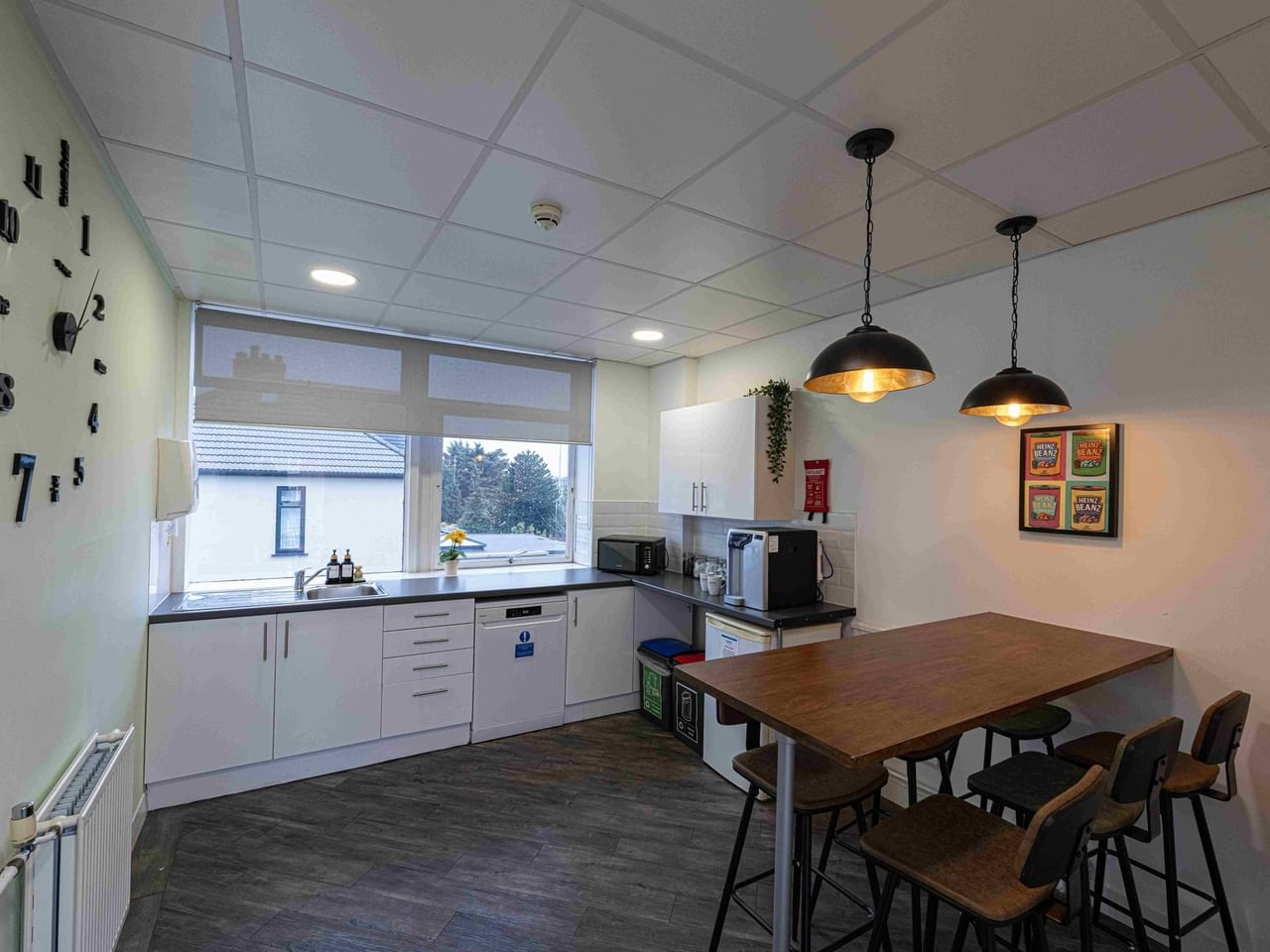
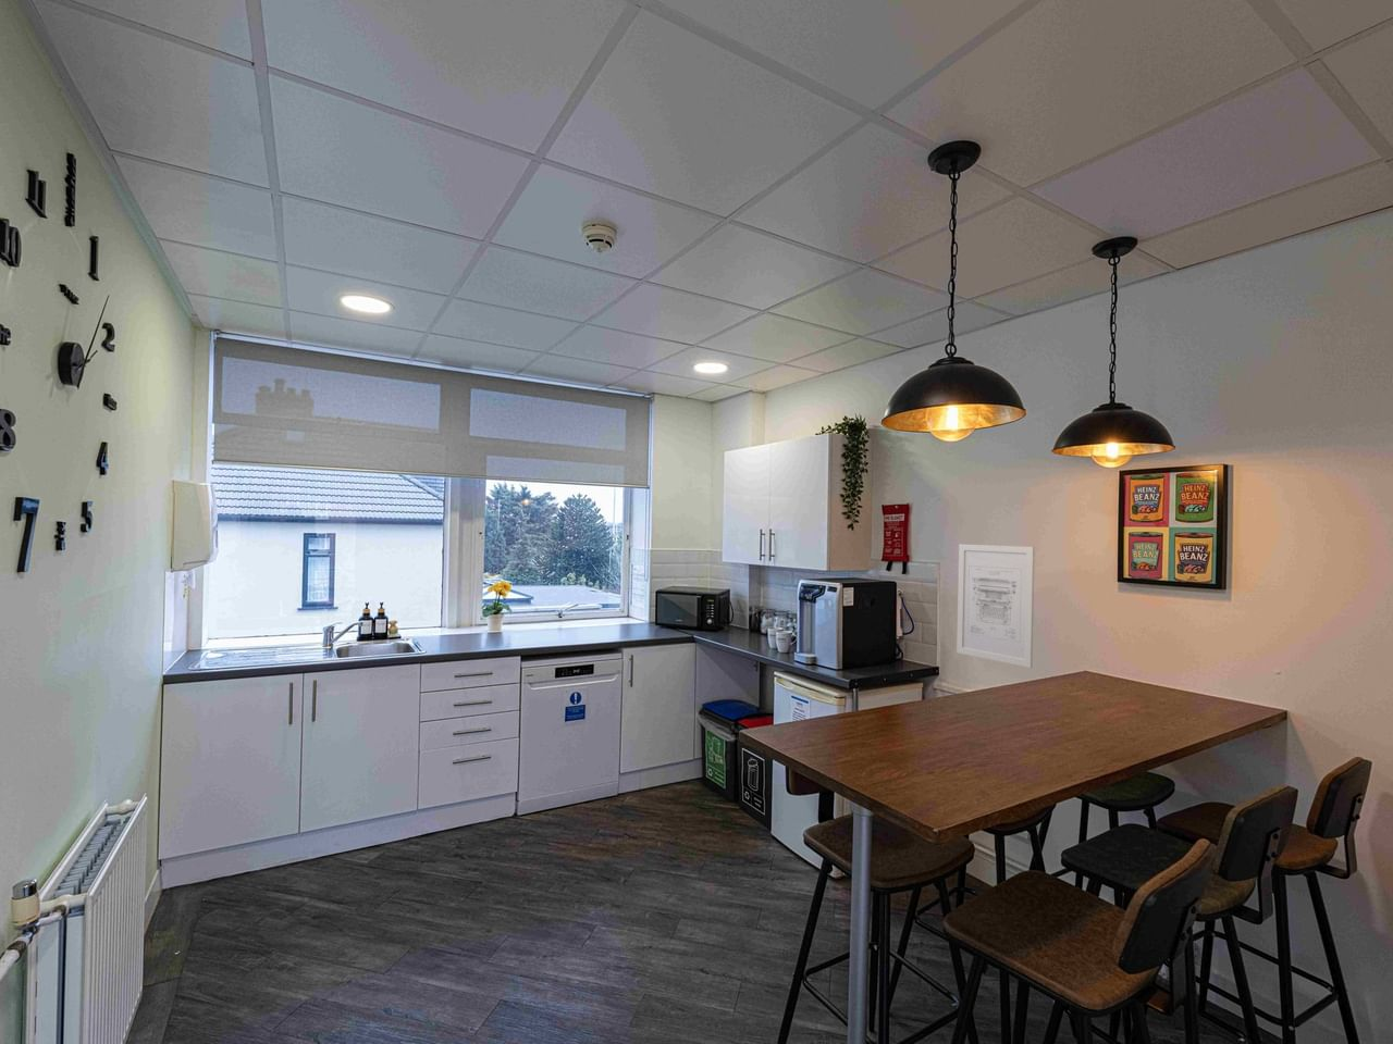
+ wall art [955,543,1037,669]
